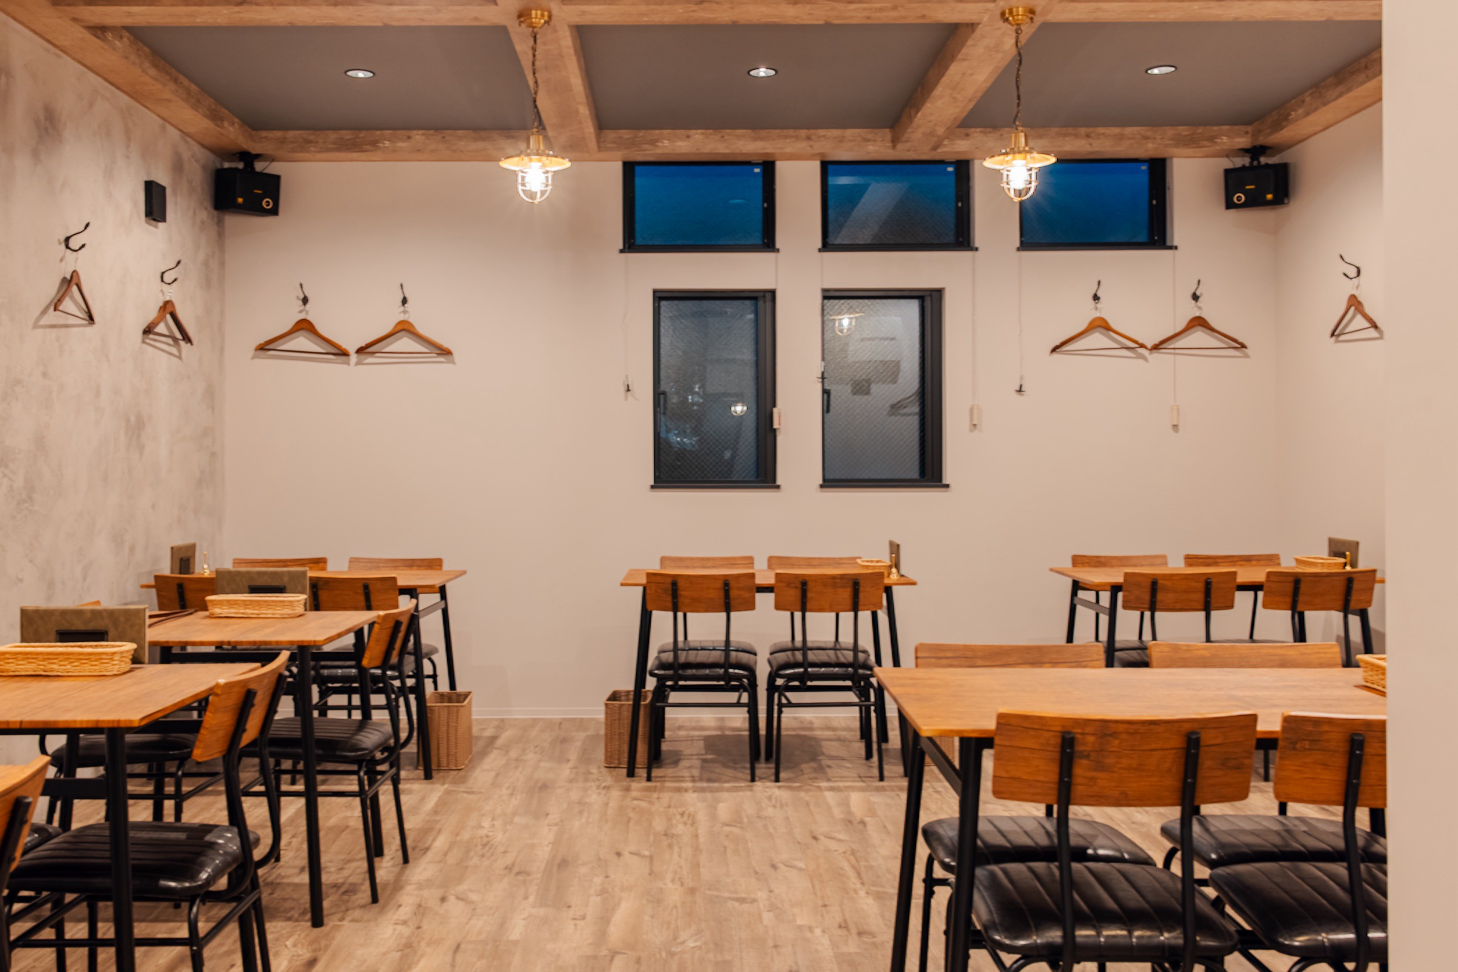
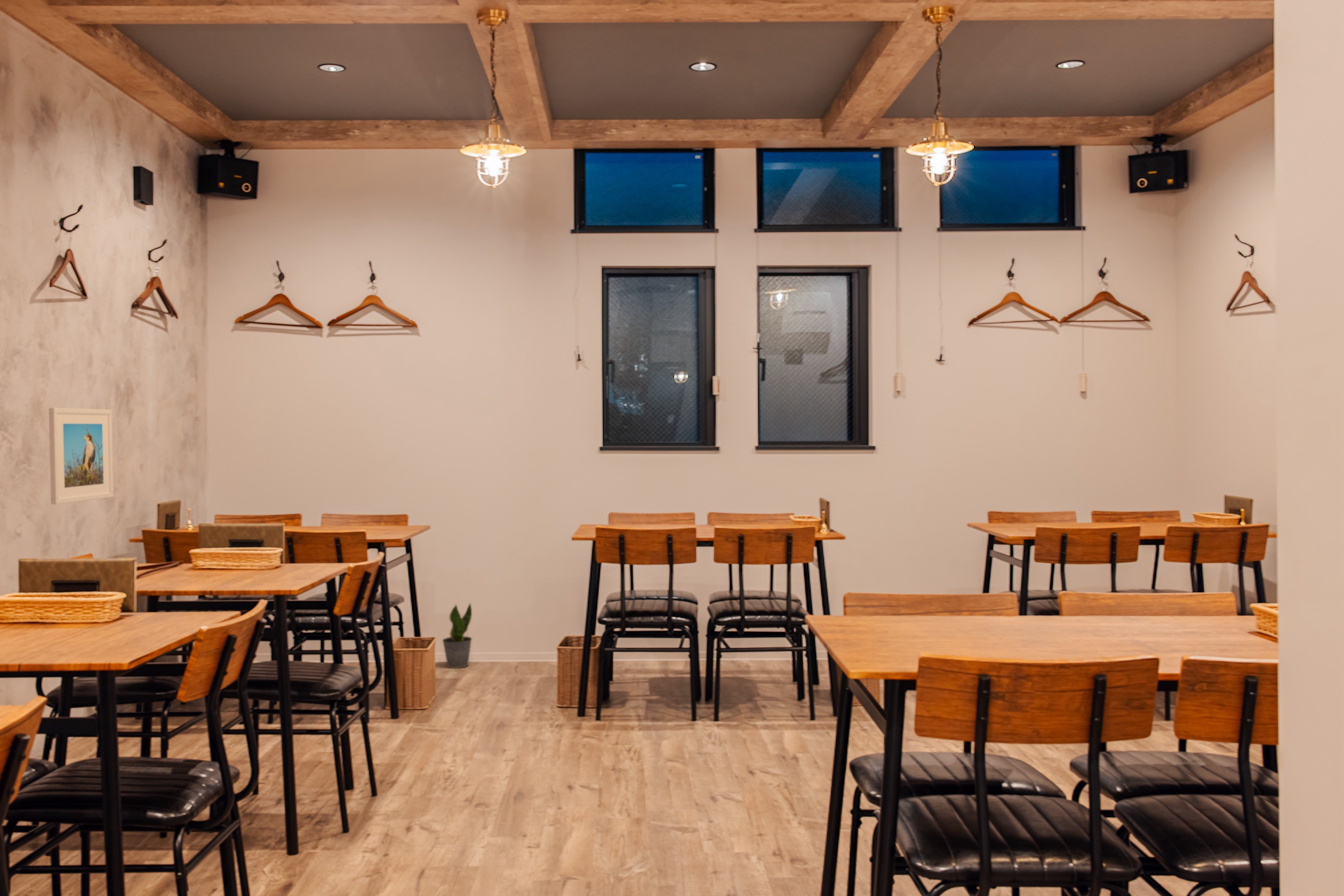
+ potted plant [442,602,473,669]
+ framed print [48,407,114,505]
